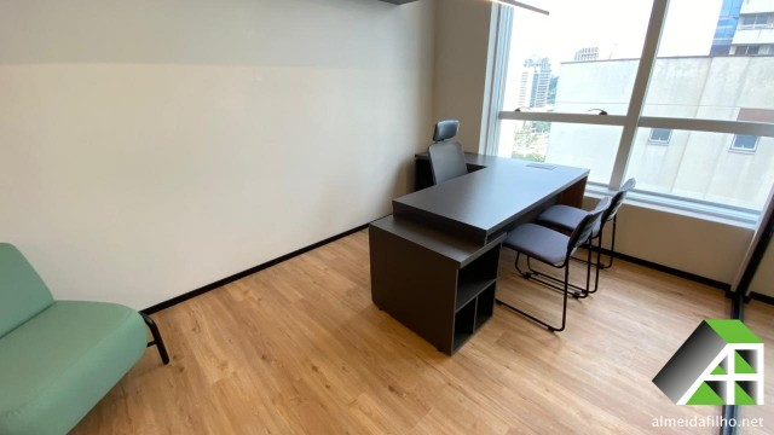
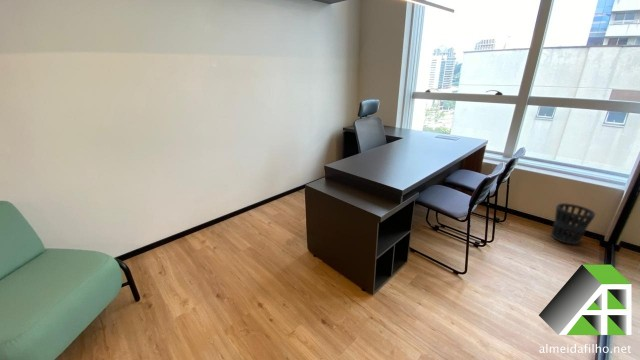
+ wastebasket [550,202,597,246]
